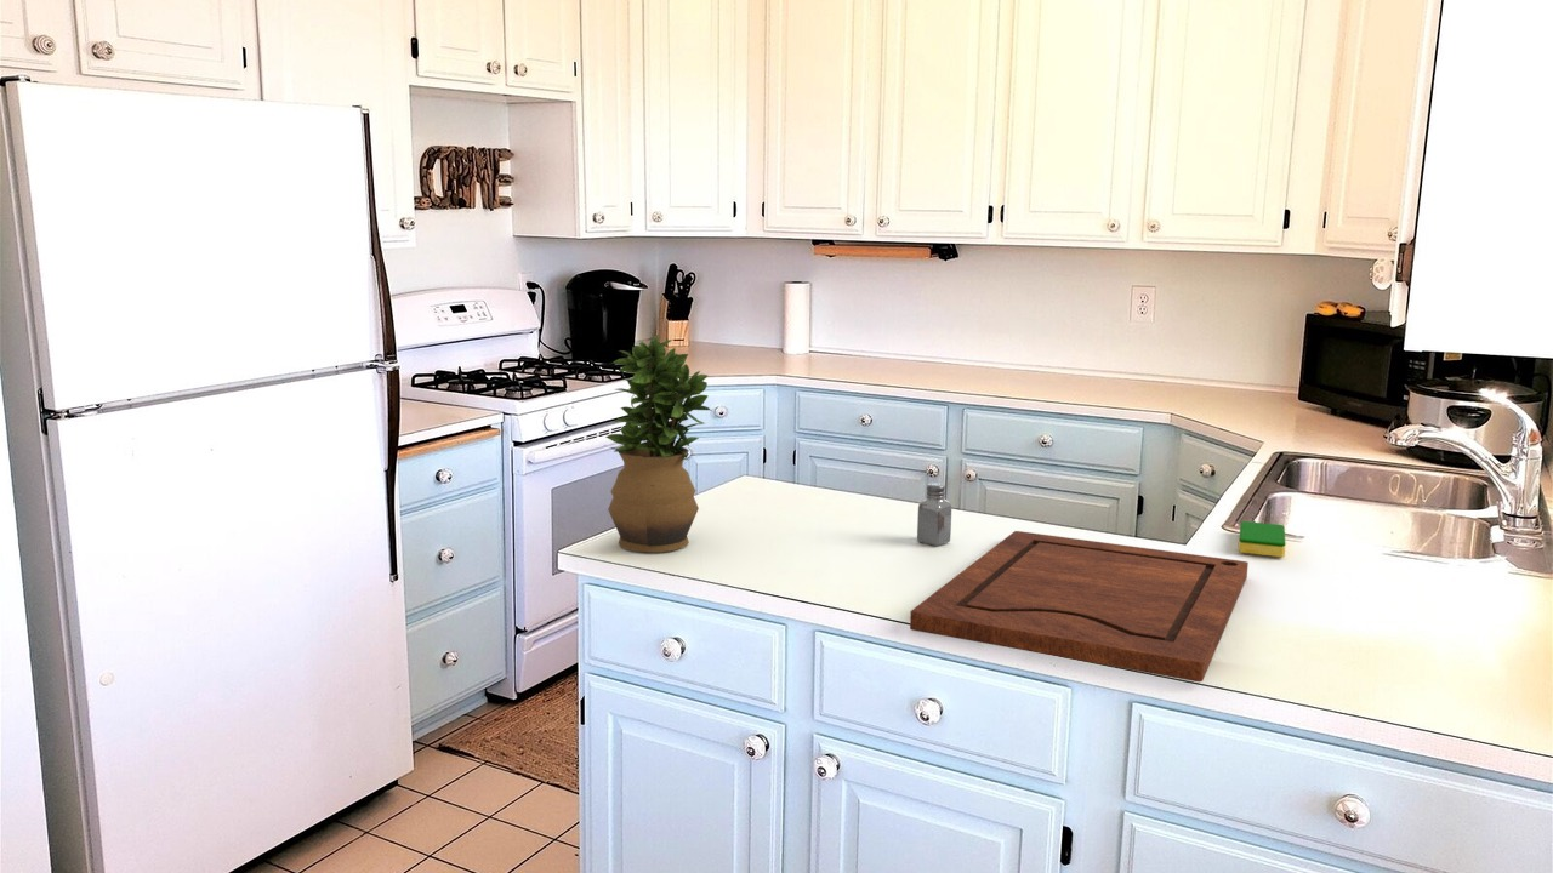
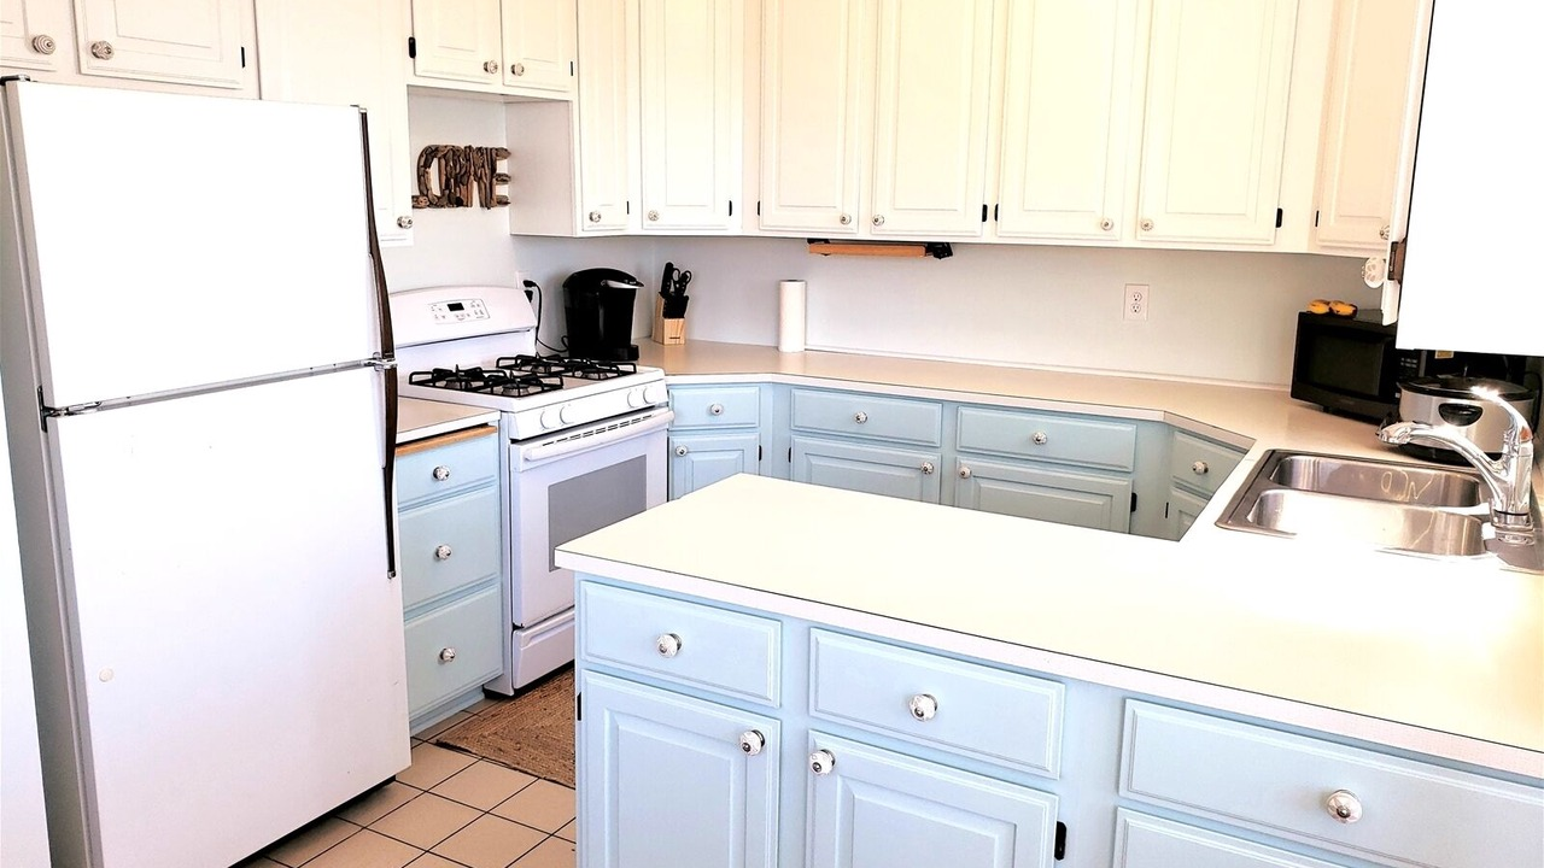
- saltshaker [916,481,952,547]
- cutting board [909,530,1250,683]
- dish sponge [1238,520,1287,558]
- potted plant [604,333,713,553]
